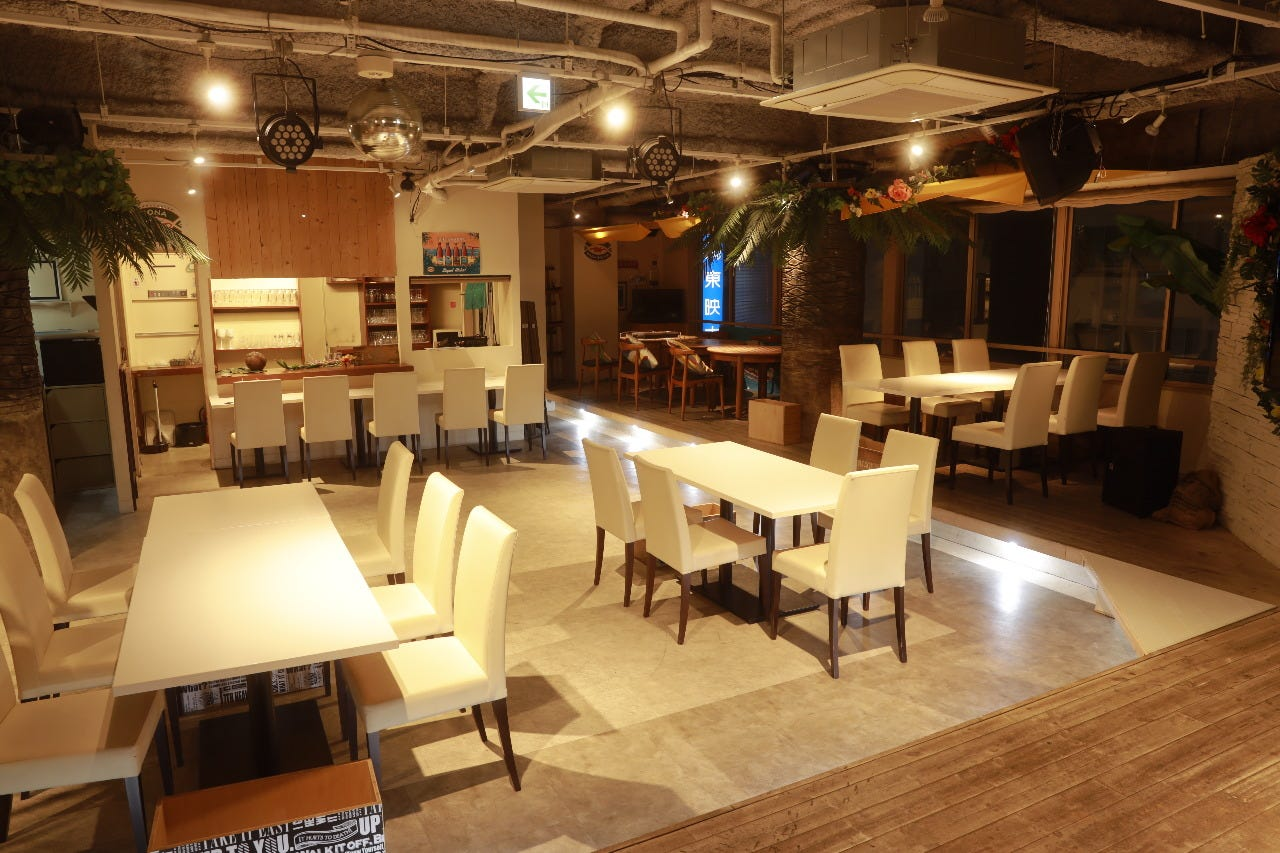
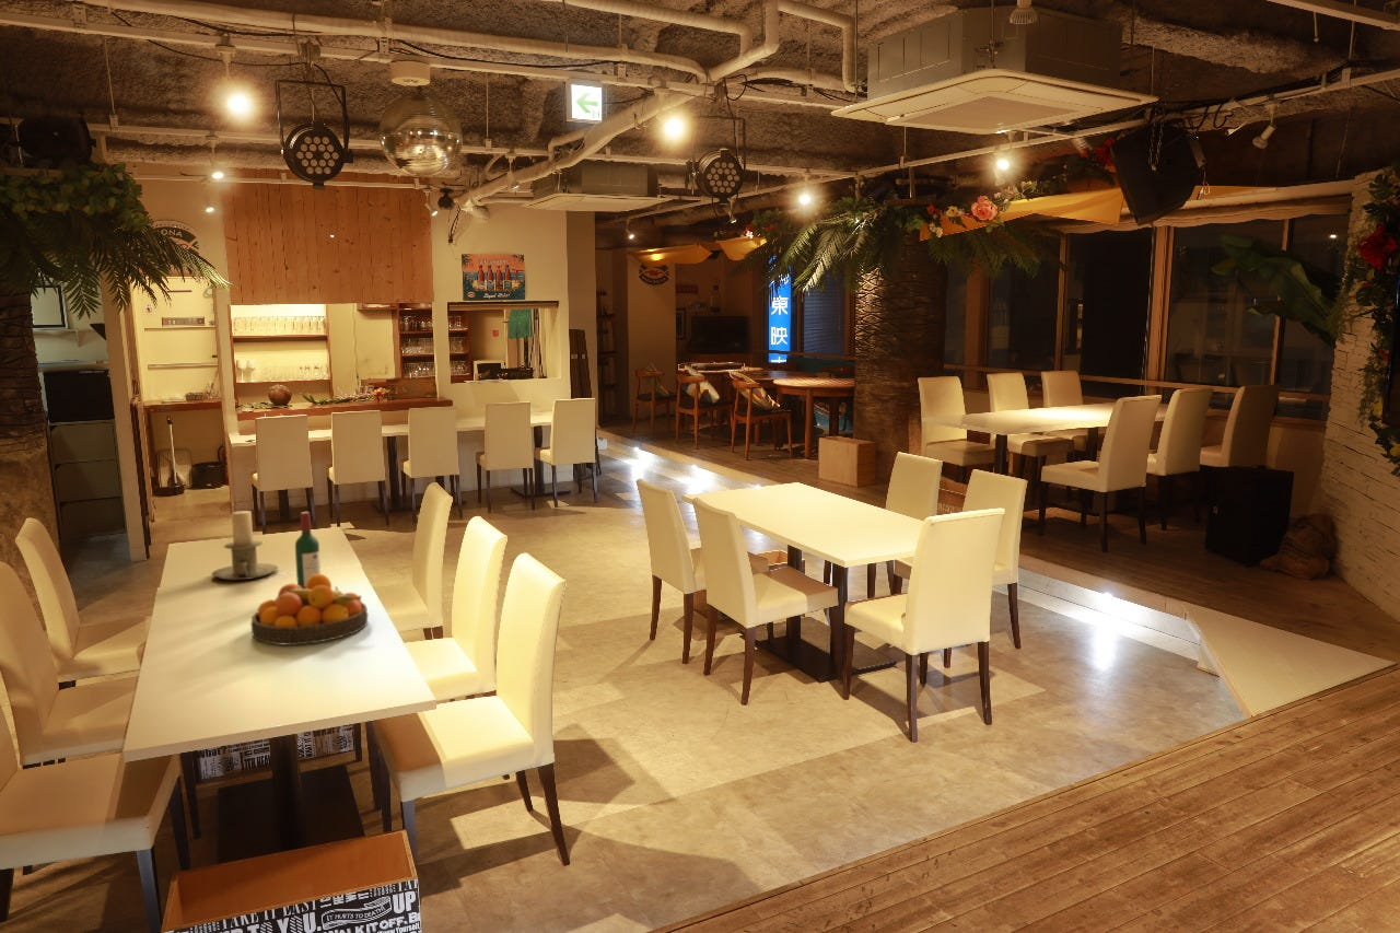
+ wine bottle [294,511,322,590]
+ fruit bowl [249,573,370,646]
+ candle holder [211,510,279,581]
